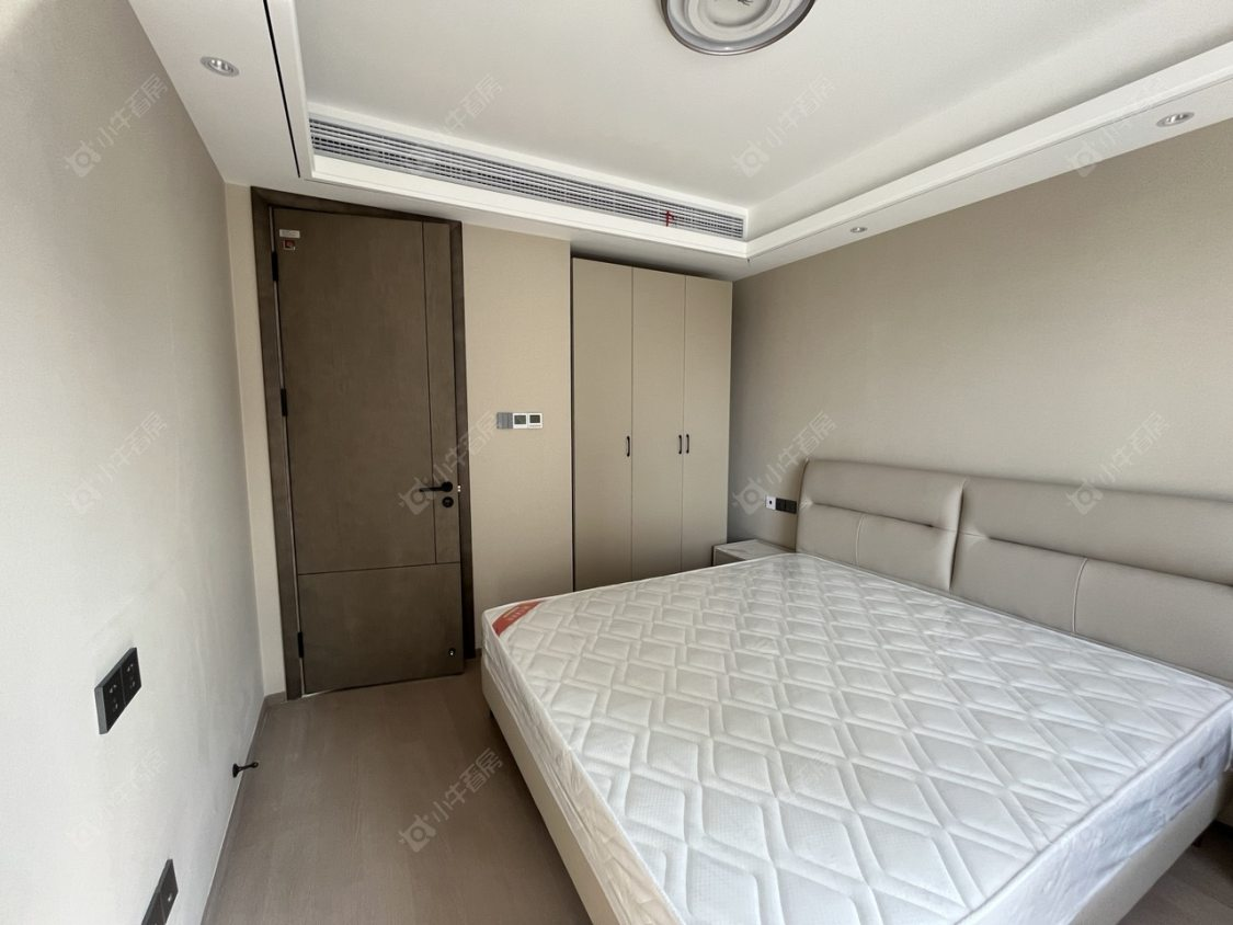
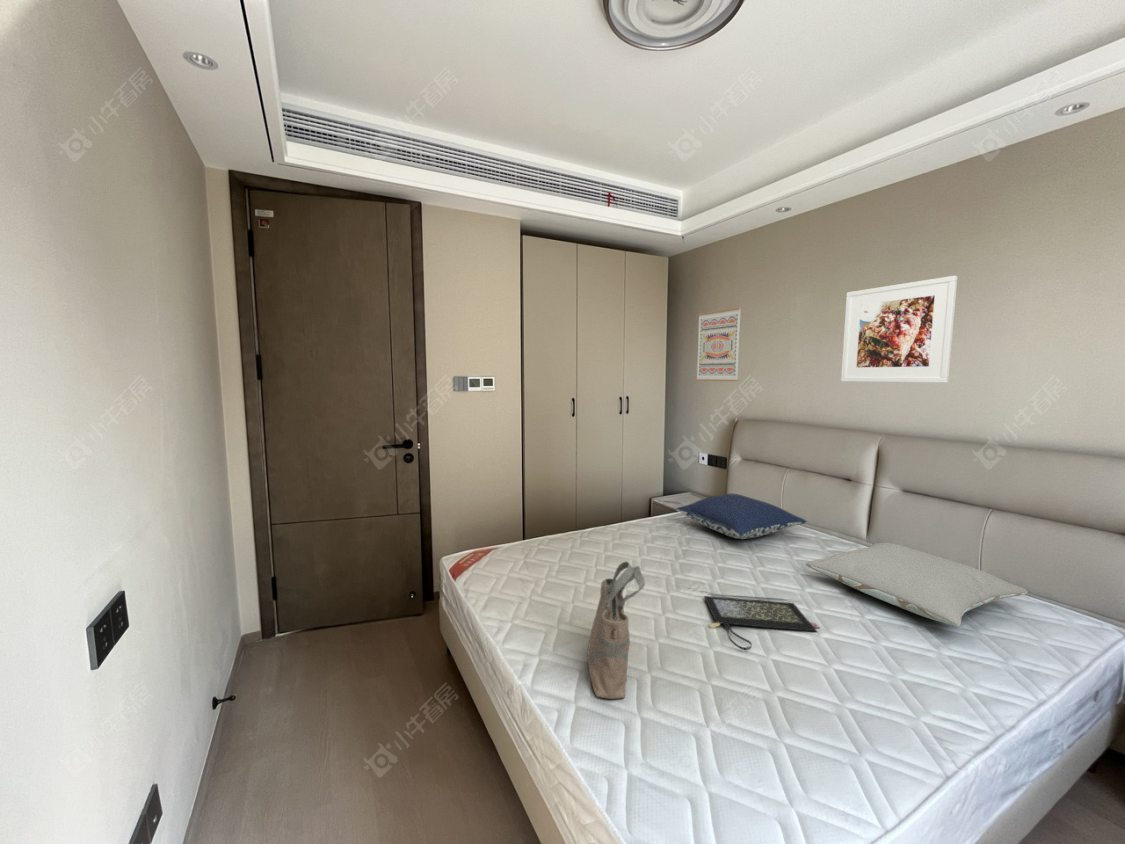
+ wall art [695,306,743,382]
+ pillow [805,542,1029,627]
+ clutch bag [703,595,820,651]
+ pillow [675,493,808,540]
+ tote bag [587,561,646,700]
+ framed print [840,275,958,384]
